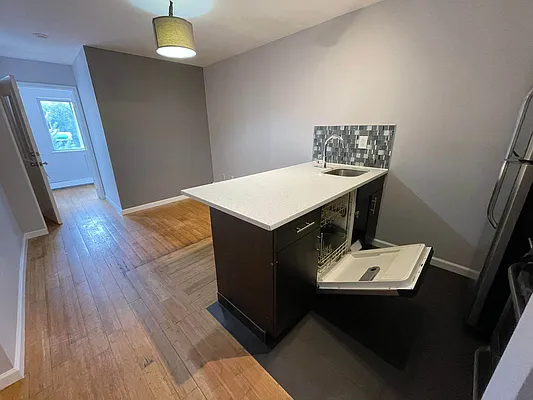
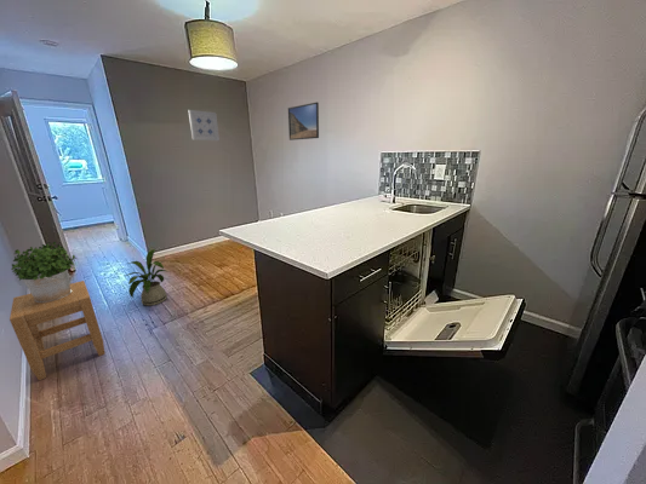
+ house plant [125,248,171,307]
+ stool [8,280,105,381]
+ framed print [287,102,320,142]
+ potted plant [10,241,79,302]
+ wall art [187,109,221,142]
